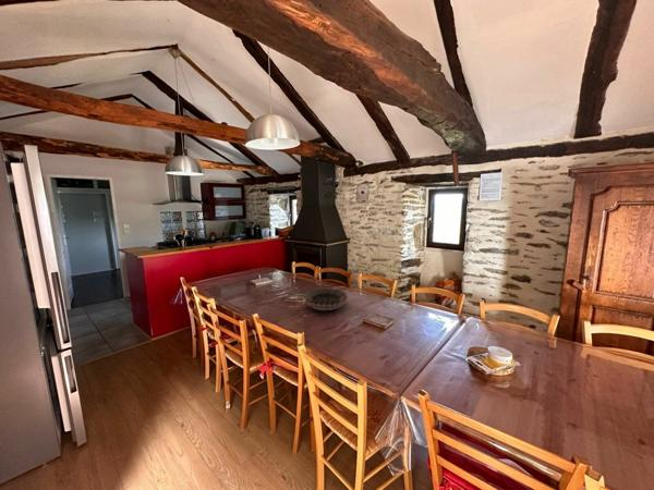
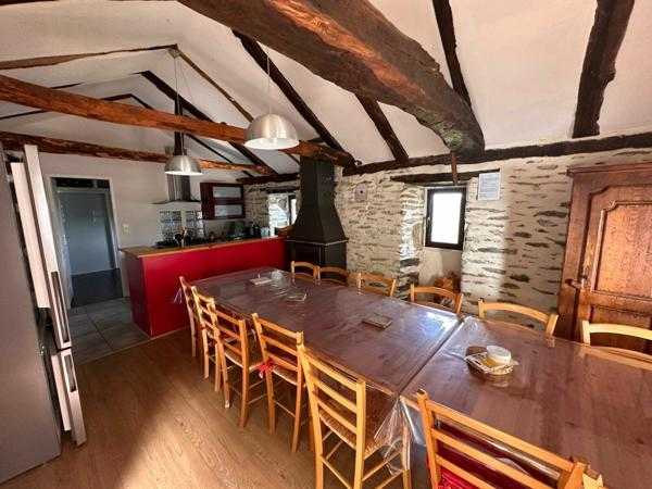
- decorative bowl [303,287,349,311]
